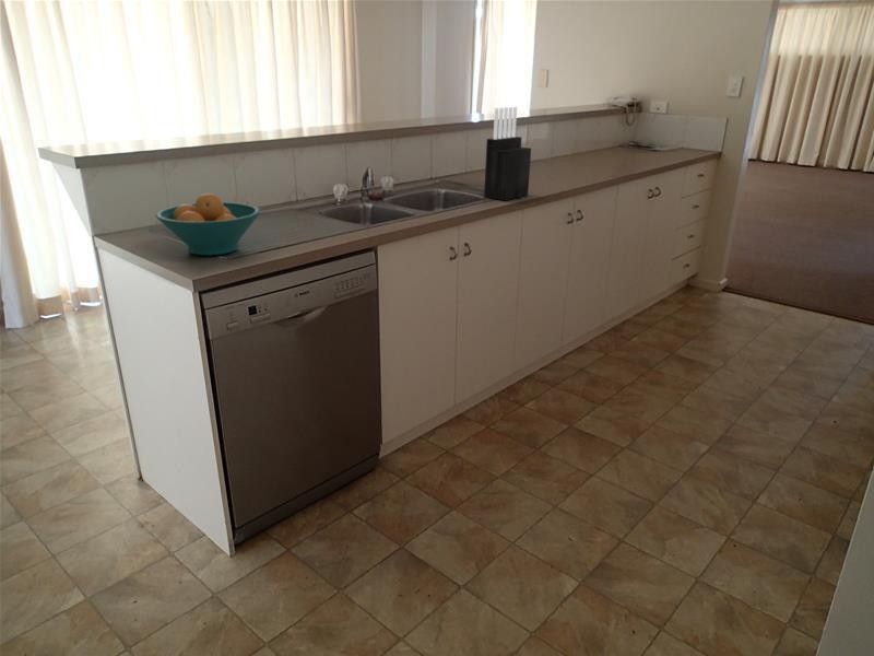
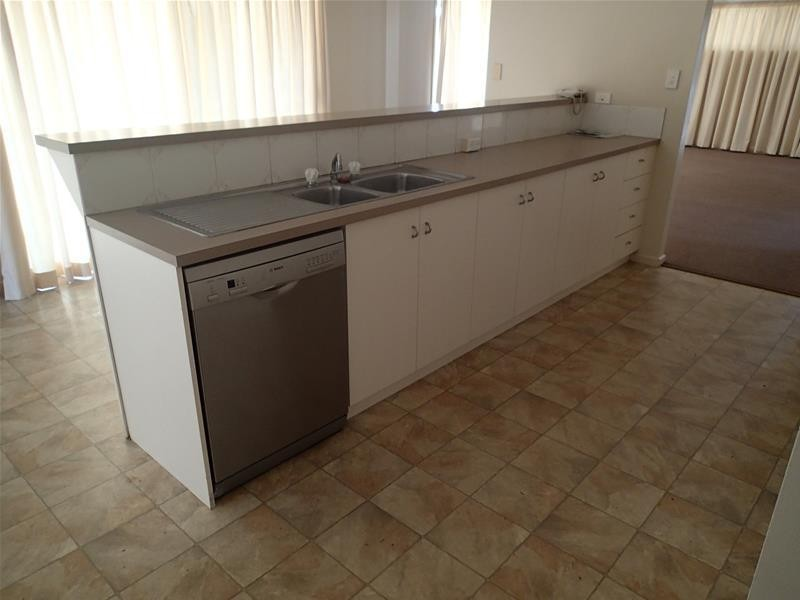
- fruit bowl [154,192,262,257]
- knife block [483,106,532,201]
